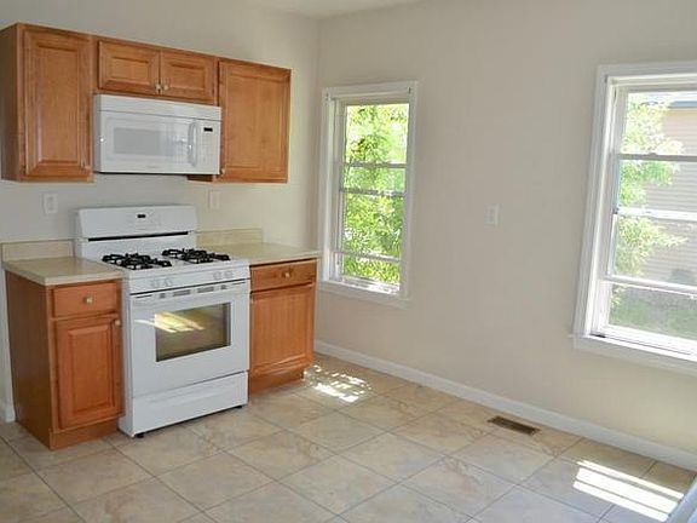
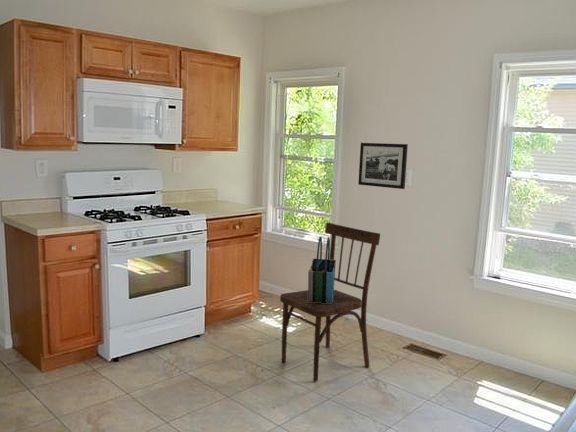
+ dining chair [279,221,381,382]
+ tote bag [307,235,337,303]
+ picture frame [357,142,409,190]
